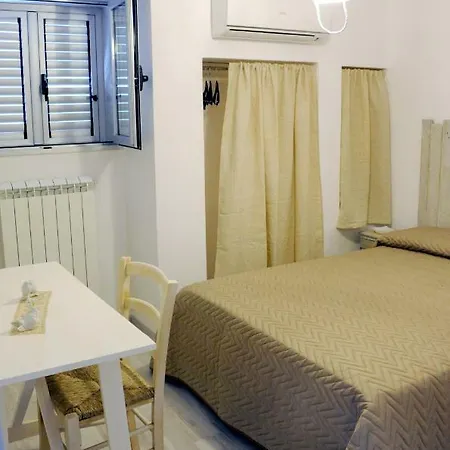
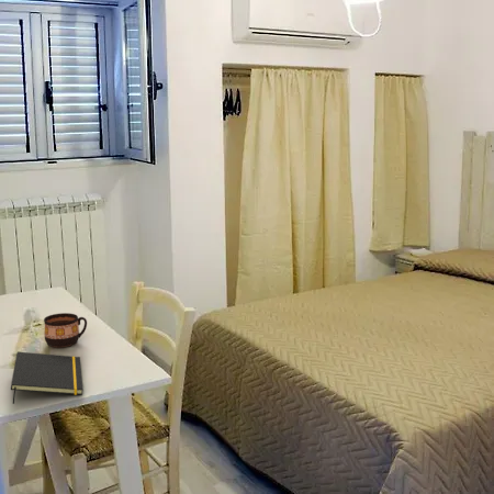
+ cup [43,312,88,348]
+ notepad [10,351,85,405]
